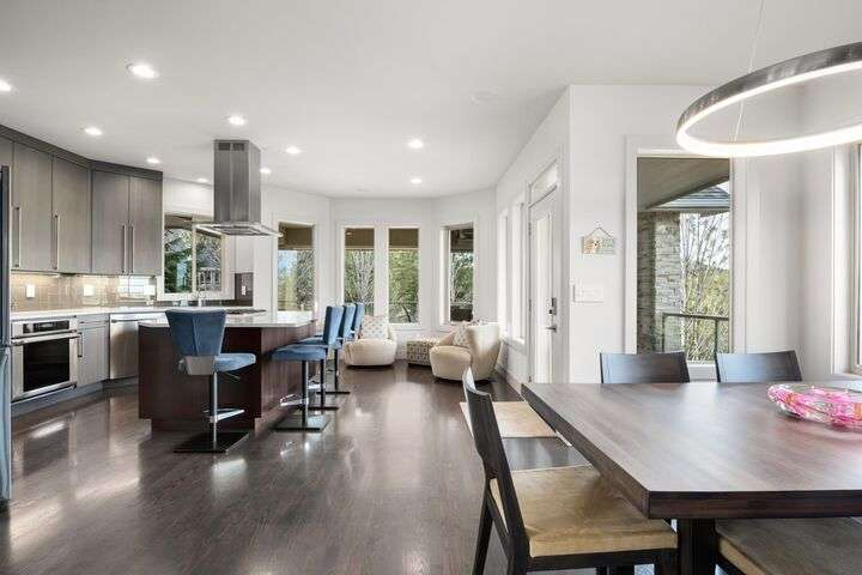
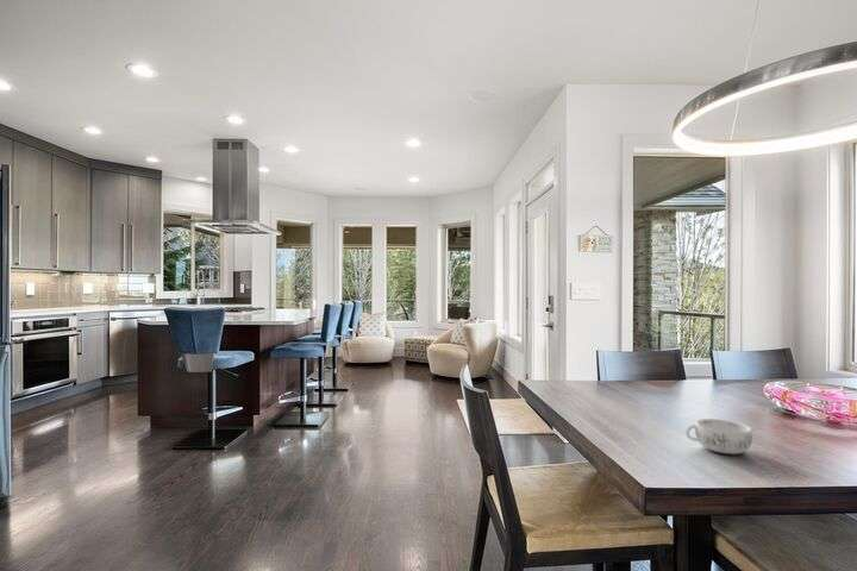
+ decorative bowl [684,418,755,456]
